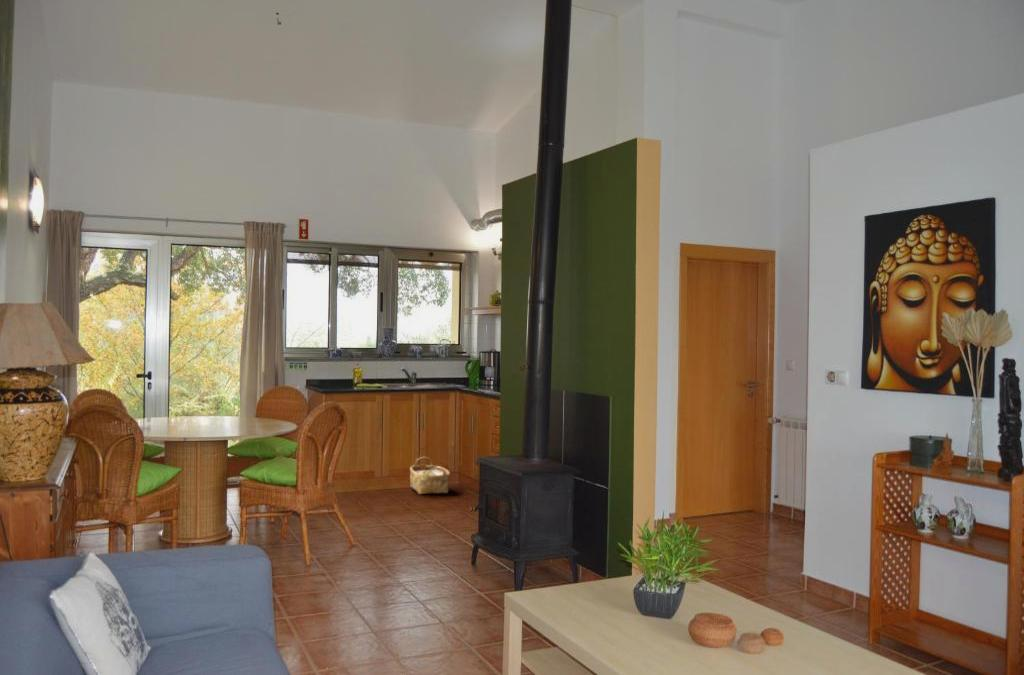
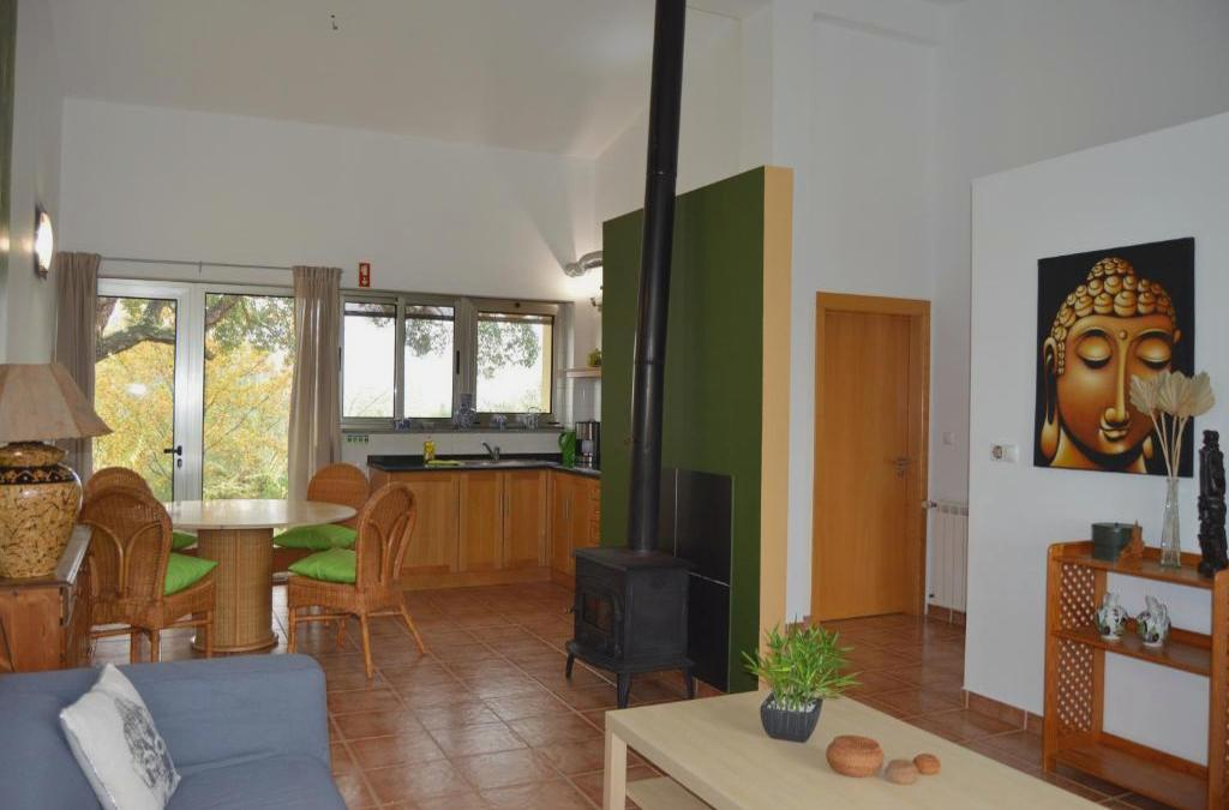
- woven basket [409,456,451,495]
